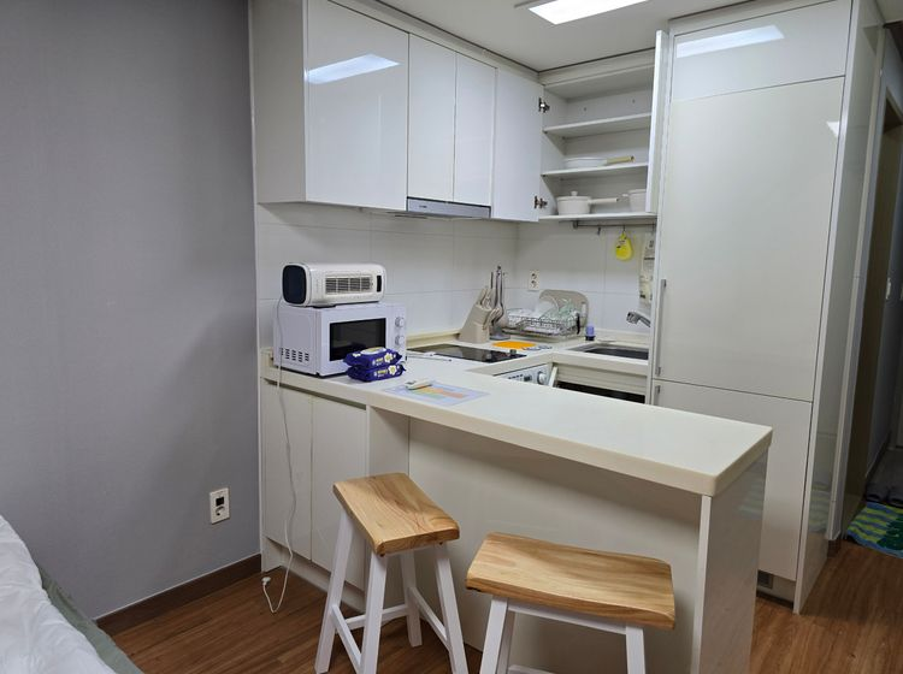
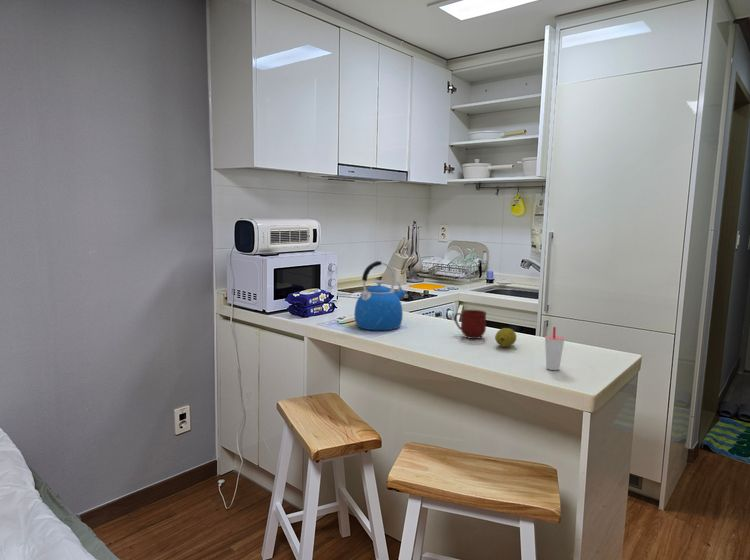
+ fruit [494,327,517,348]
+ mug [453,309,488,340]
+ cup [544,326,566,371]
+ kettle [353,260,406,331]
